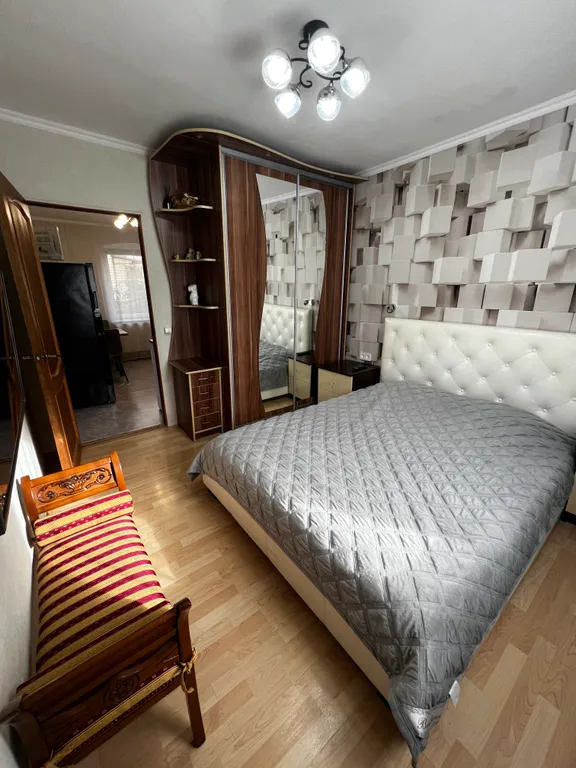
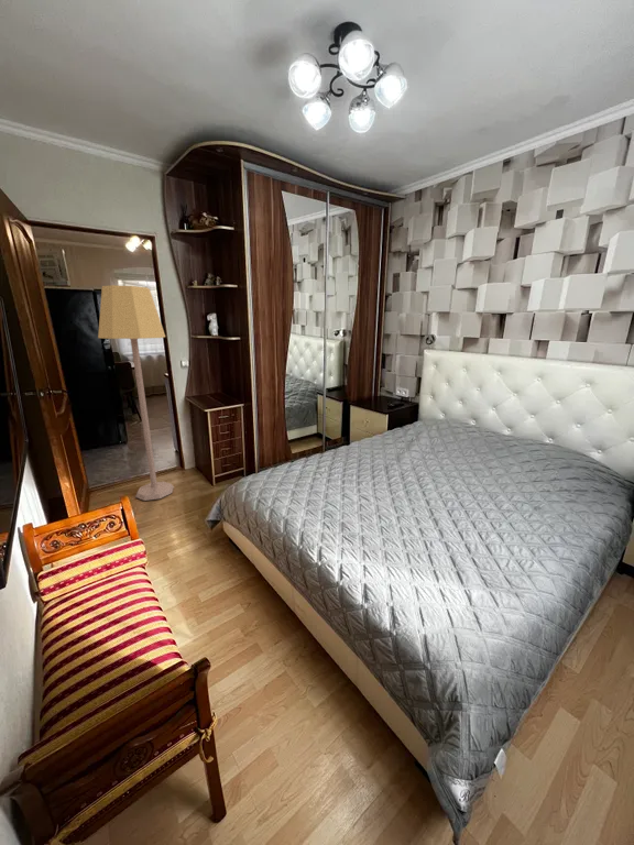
+ lamp [97,284,175,502]
